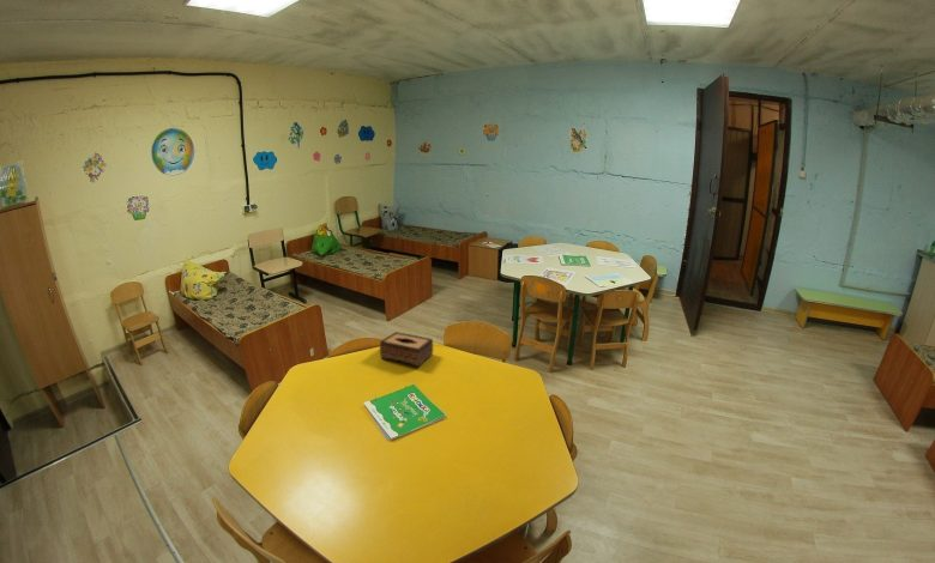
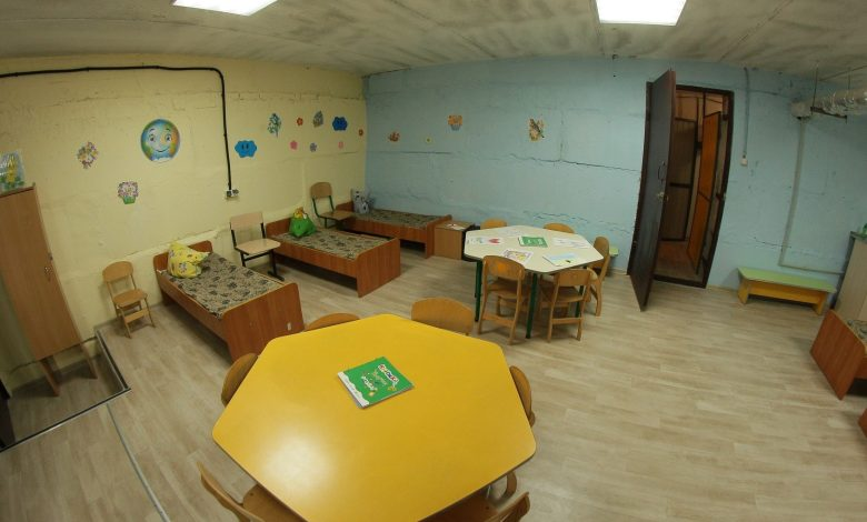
- tissue box [379,331,434,368]
